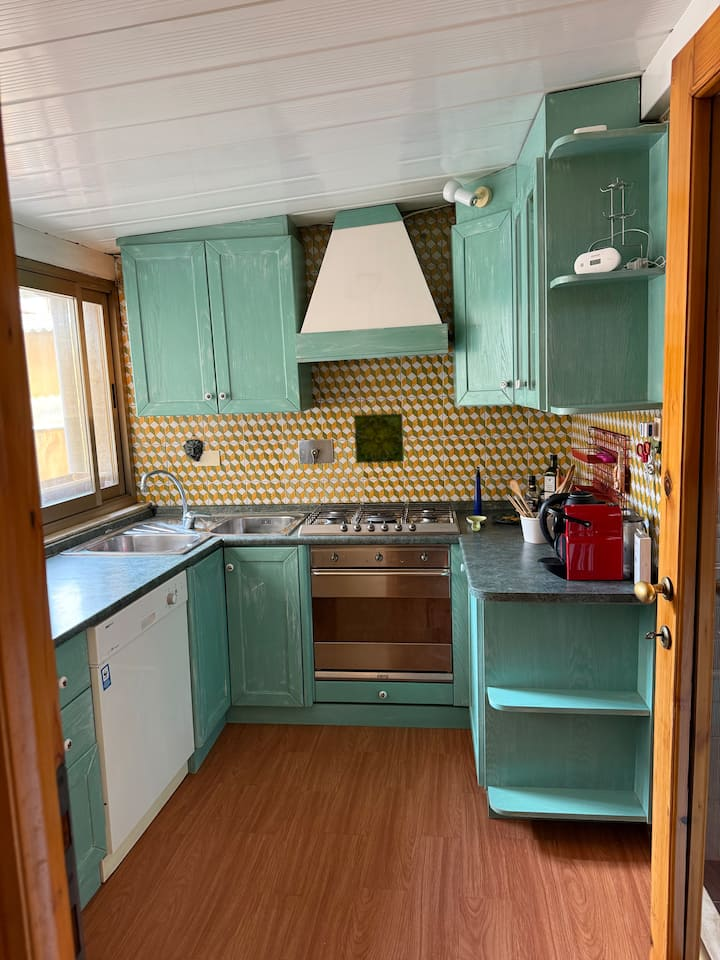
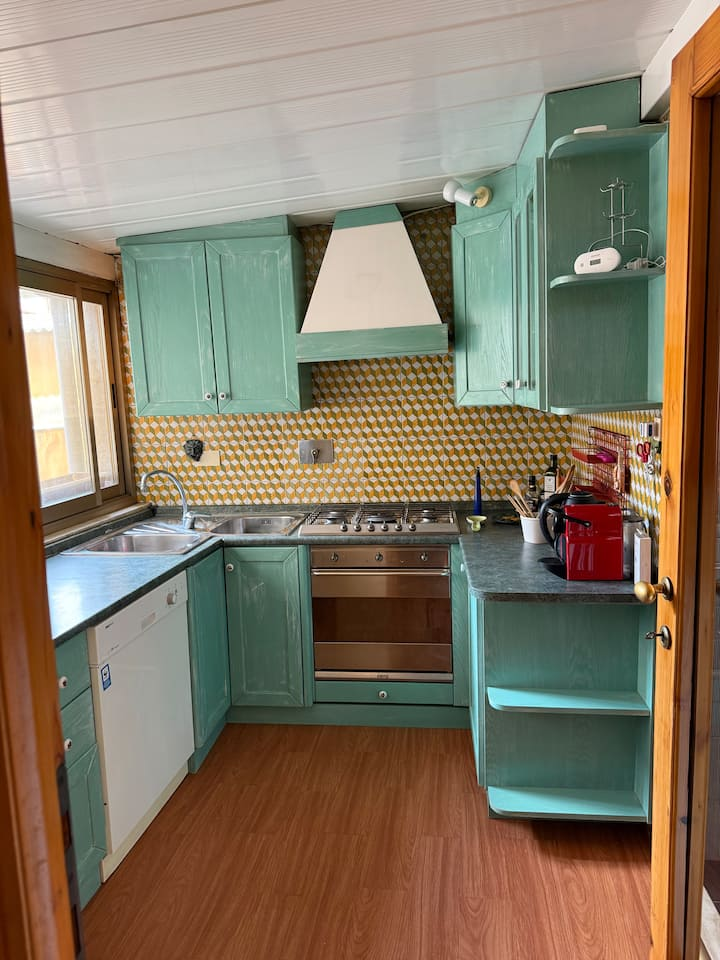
- decorative tile [353,412,405,464]
